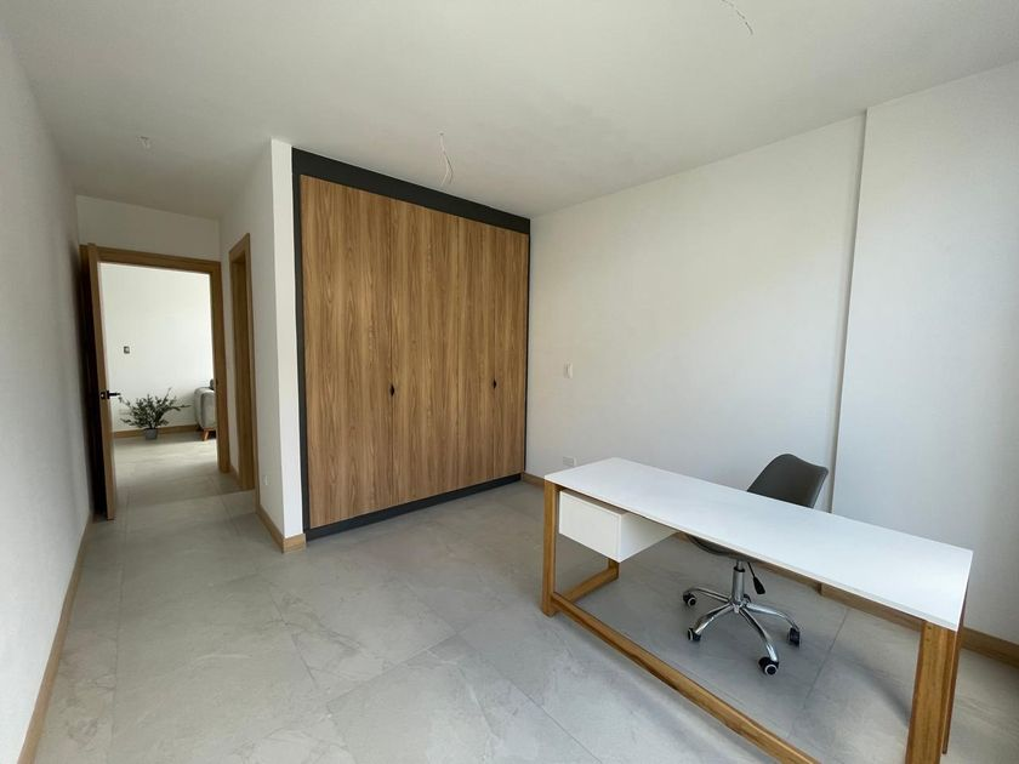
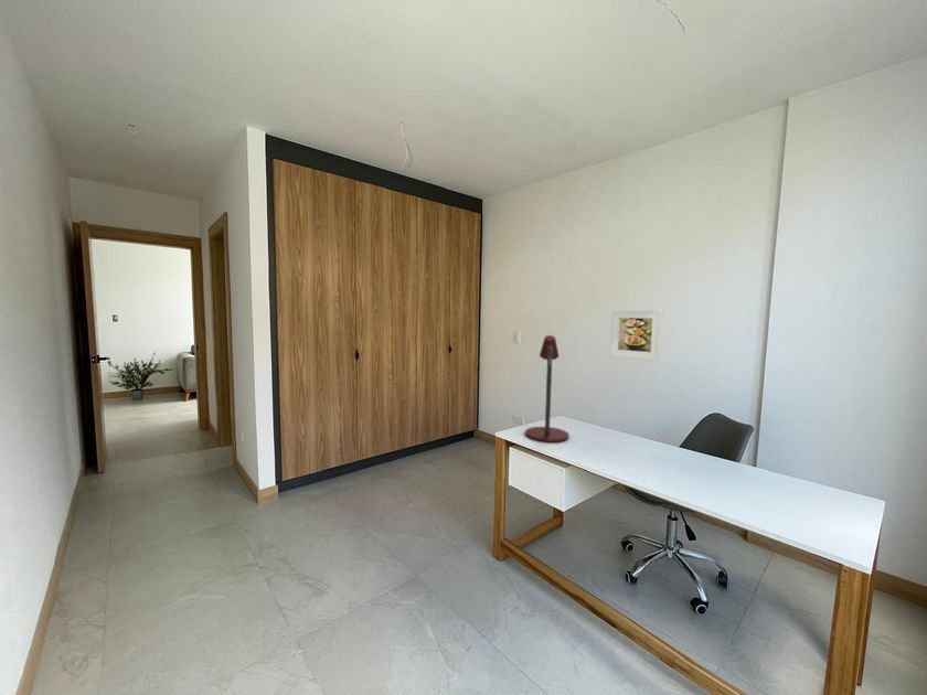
+ desk lamp [524,334,571,443]
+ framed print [609,309,664,363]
